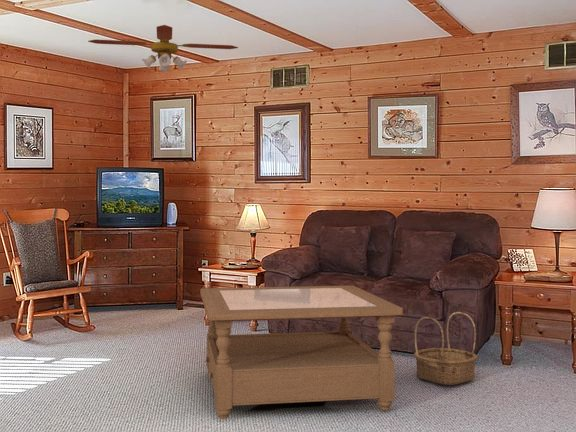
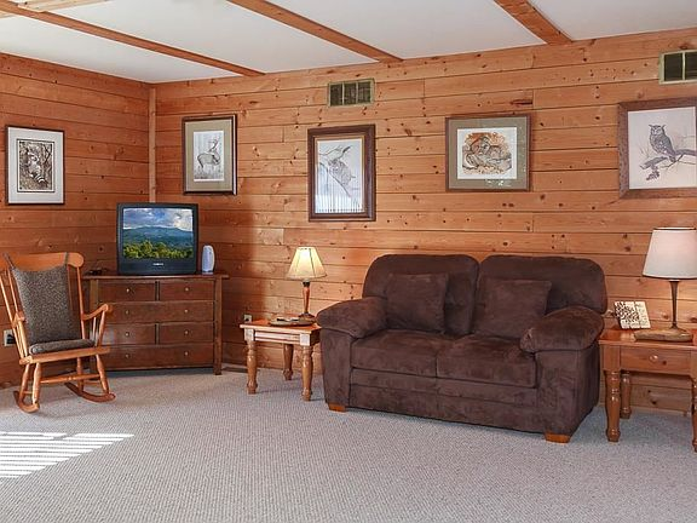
- ceiling fan [87,24,239,73]
- coffee table [200,285,404,420]
- basket [413,311,479,386]
